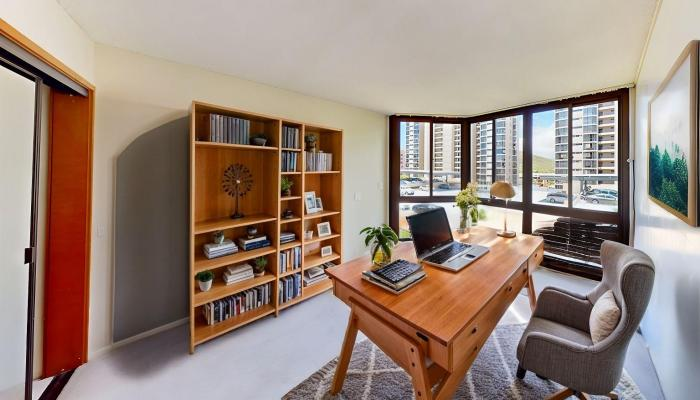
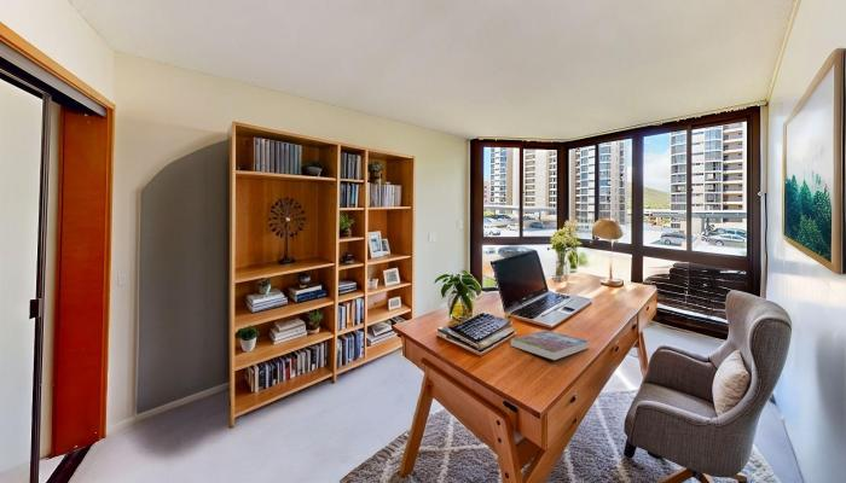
+ book [509,330,590,361]
